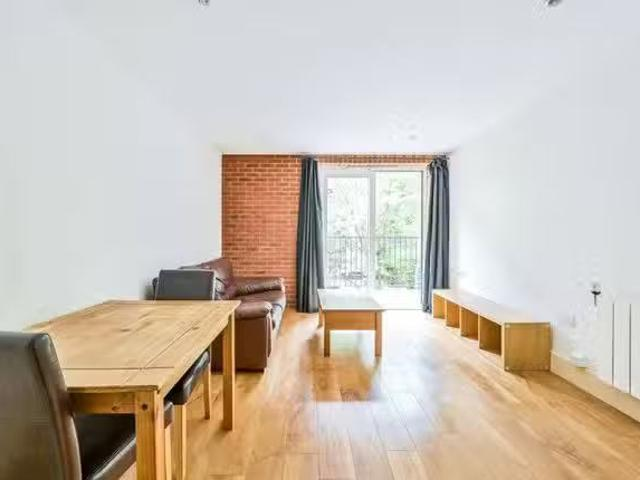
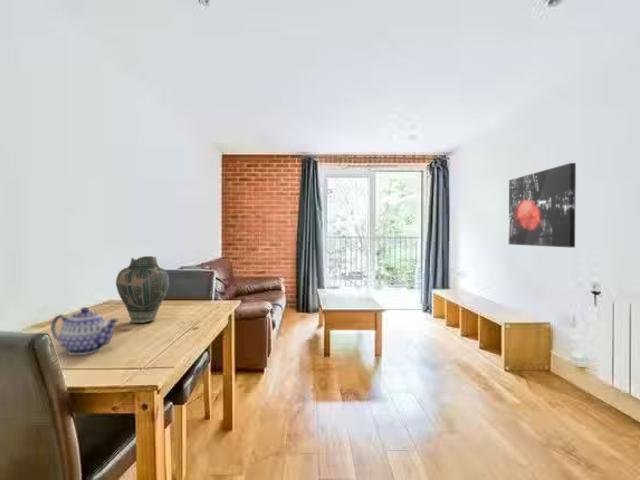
+ wall art [508,162,577,248]
+ vase [115,255,170,324]
+ teapot [50,306,120,356]
